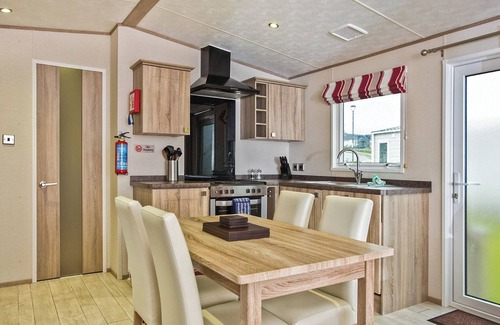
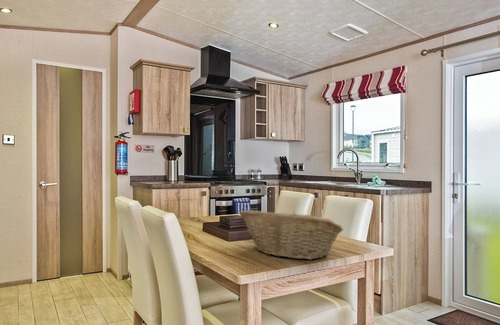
+ fruit basket [238,209,345,261]
